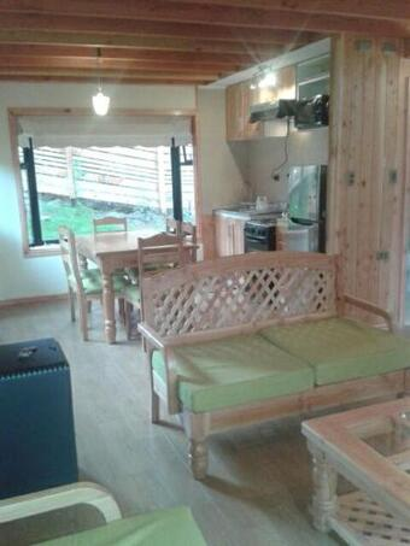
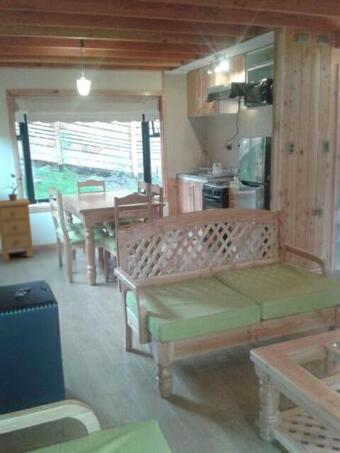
+ nightstand [0,197,35,261]
+ potted plant [1,173,27,202]
